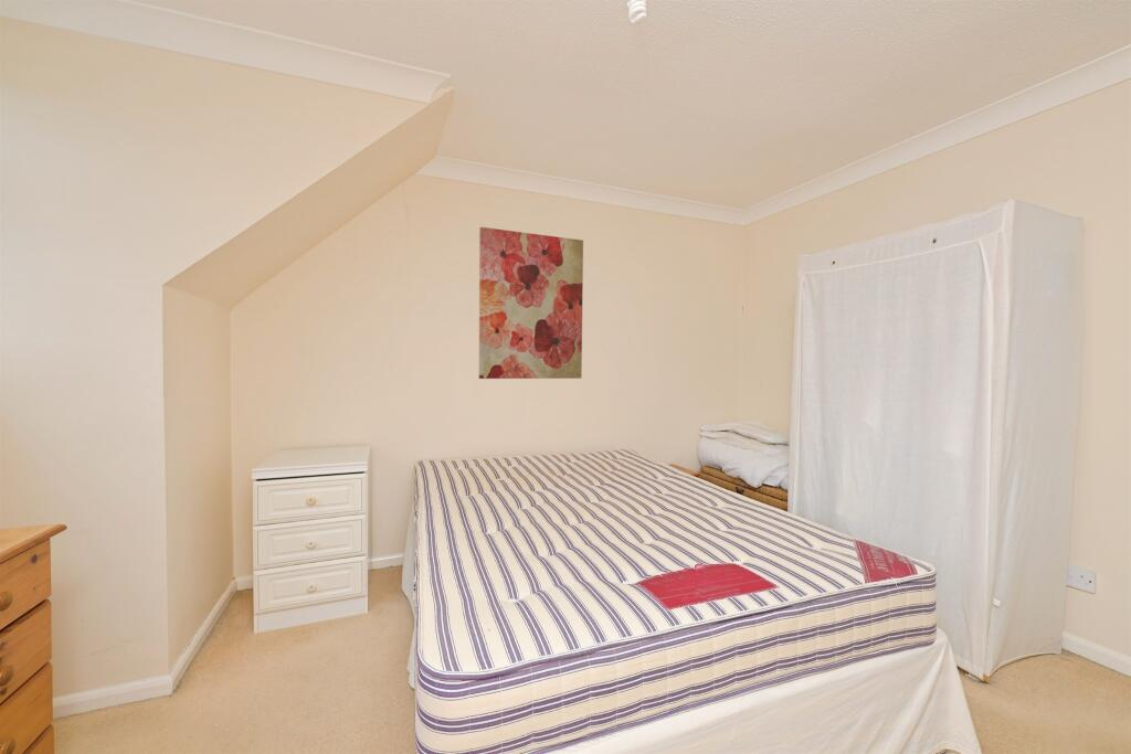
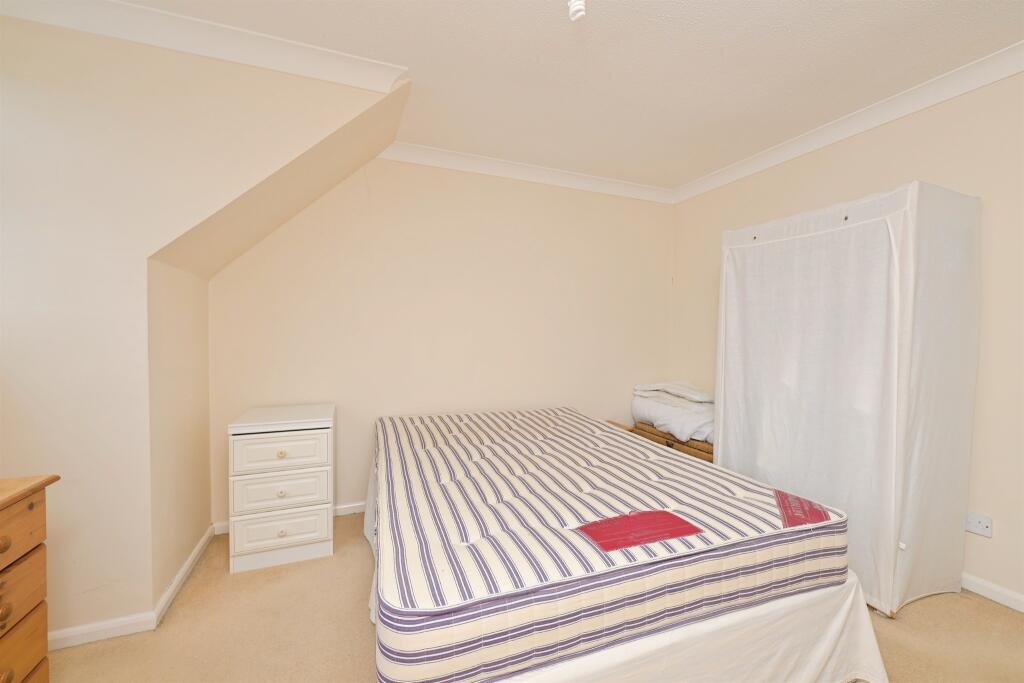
- wall art [478,226,584,380]
